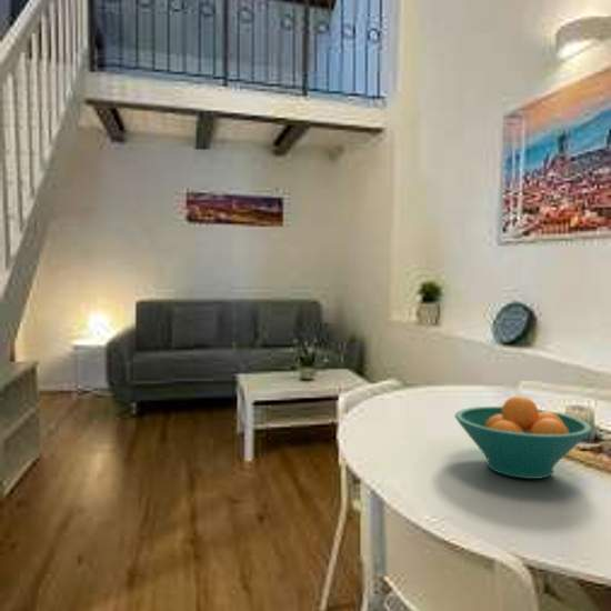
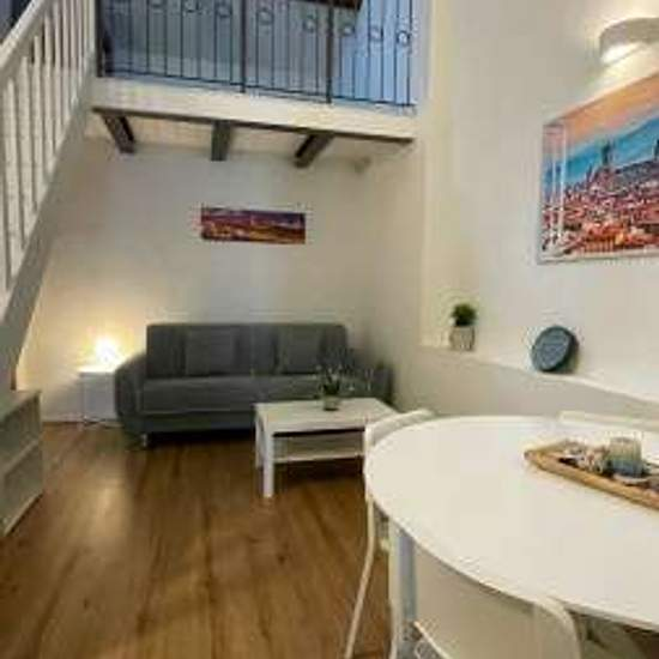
- fruit bowl [453,394,593,480]
